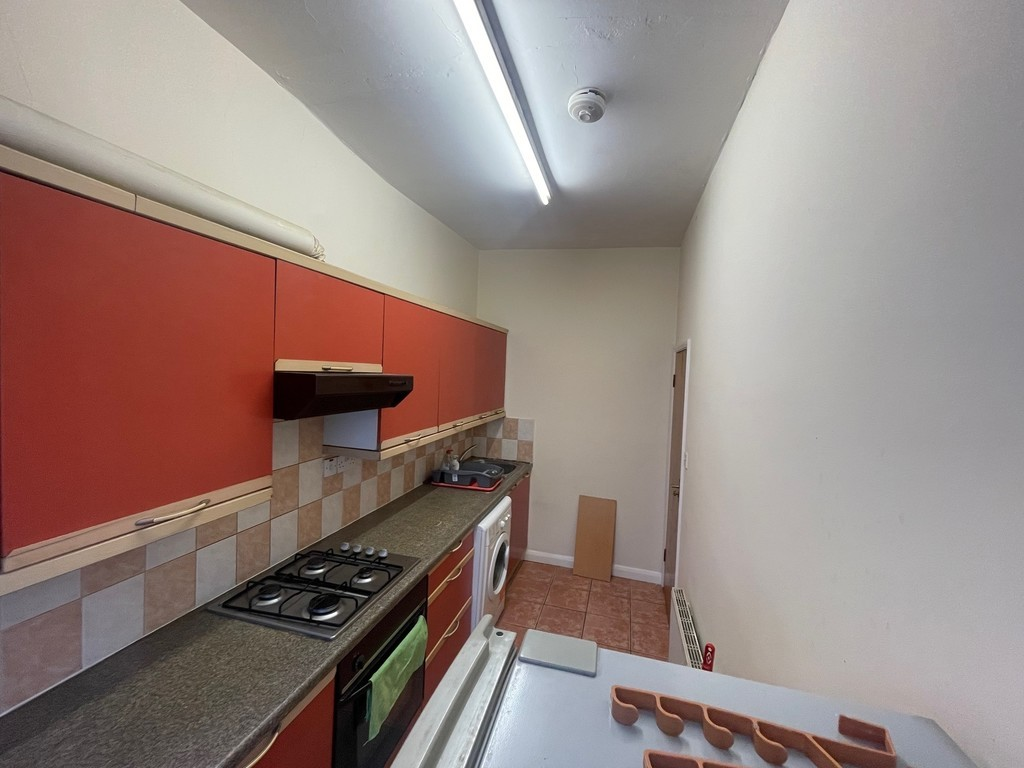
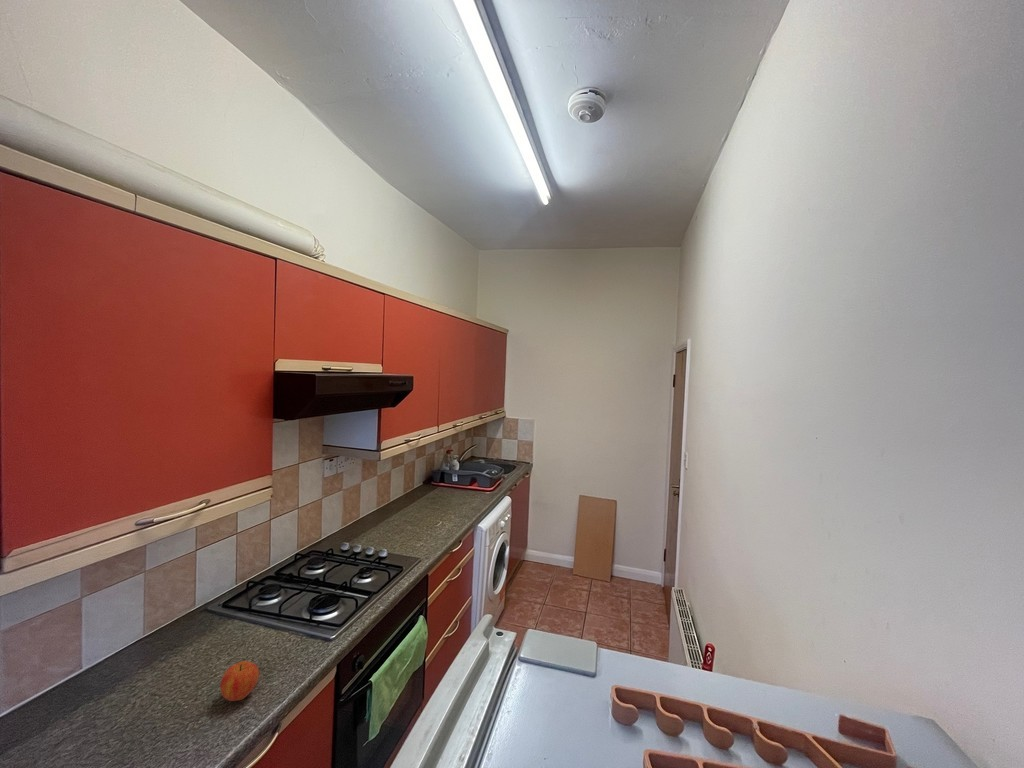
+ apple [219,660,260,702]
